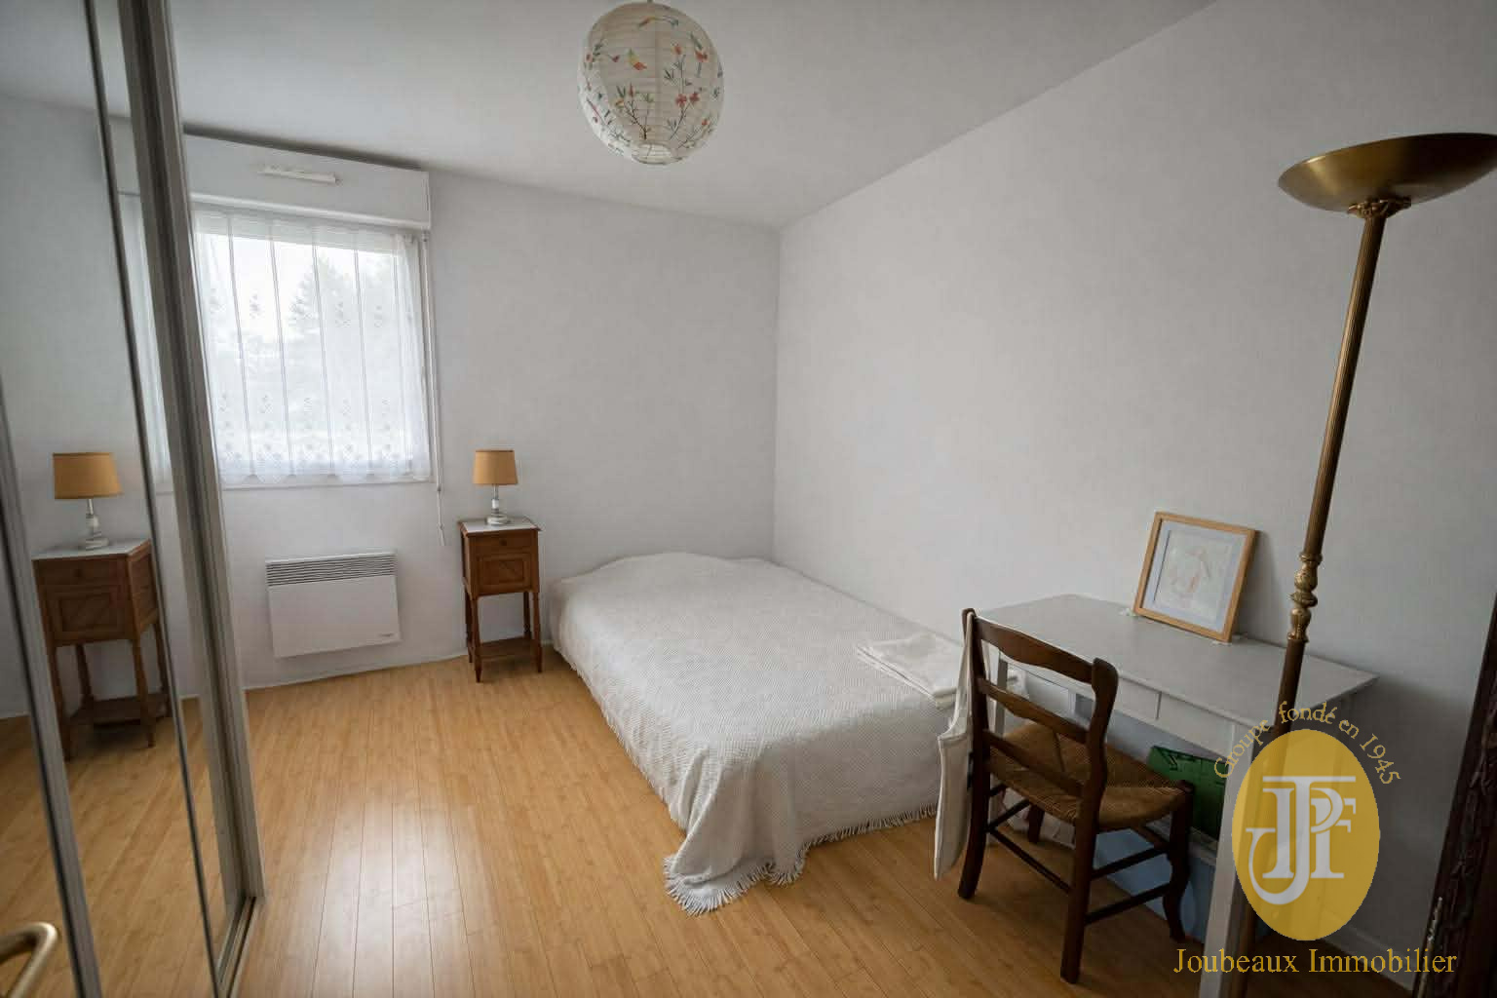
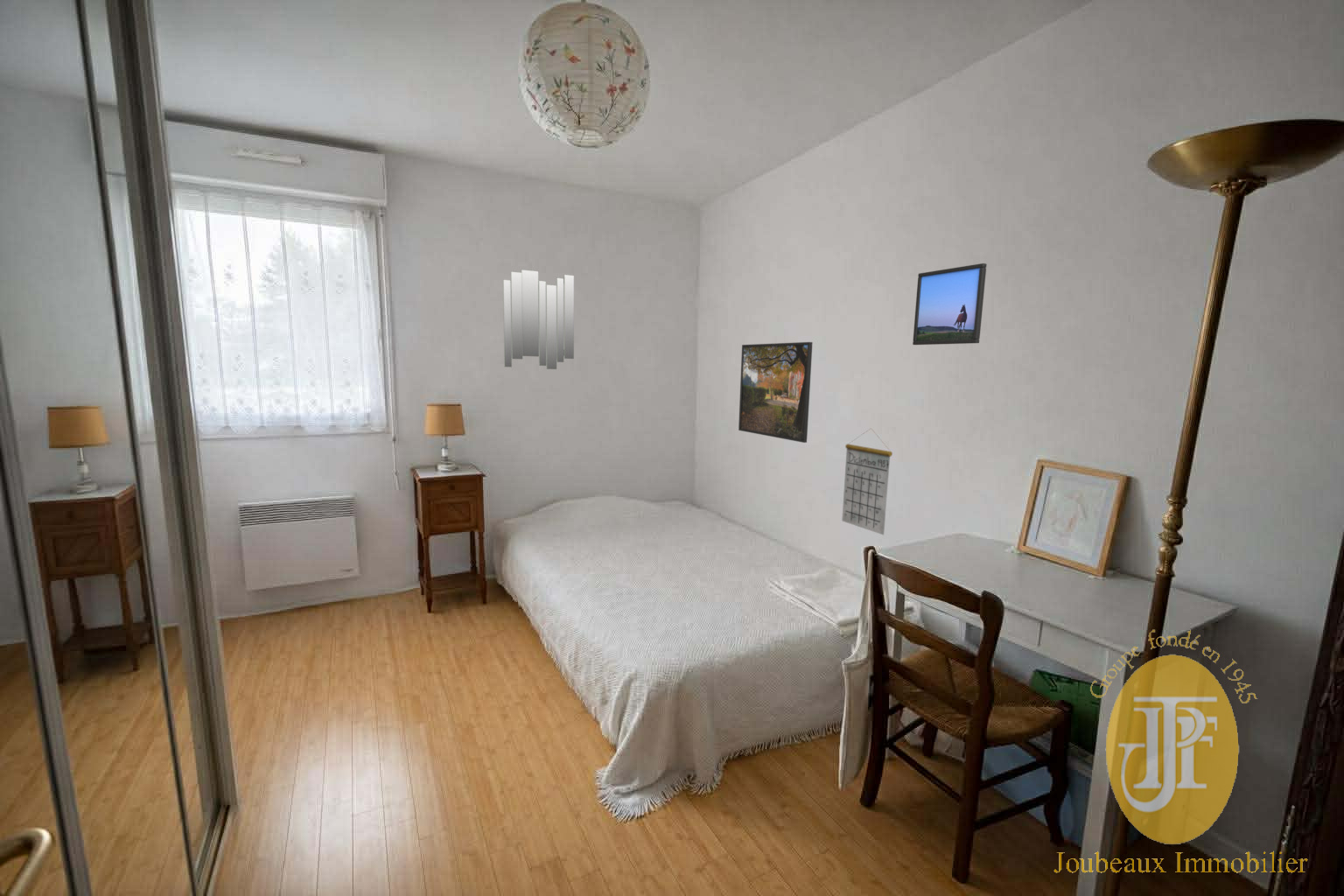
+ home mirror [502,269,575,370]
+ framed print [738,341,814,444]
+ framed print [912,262,987,346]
+ calendar [841,427,893,535]
